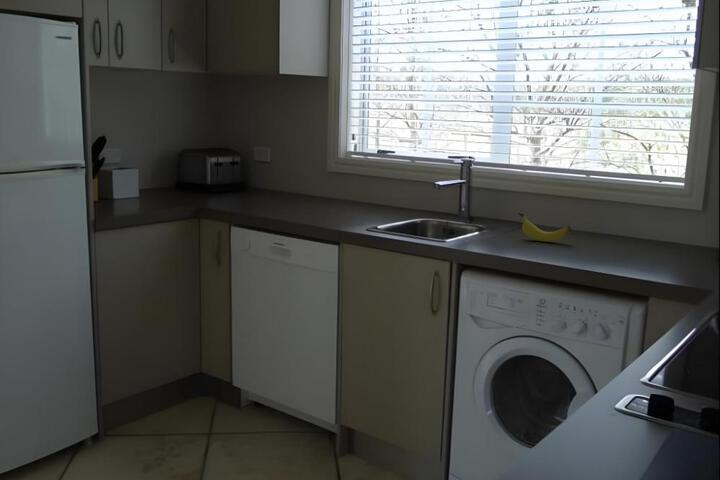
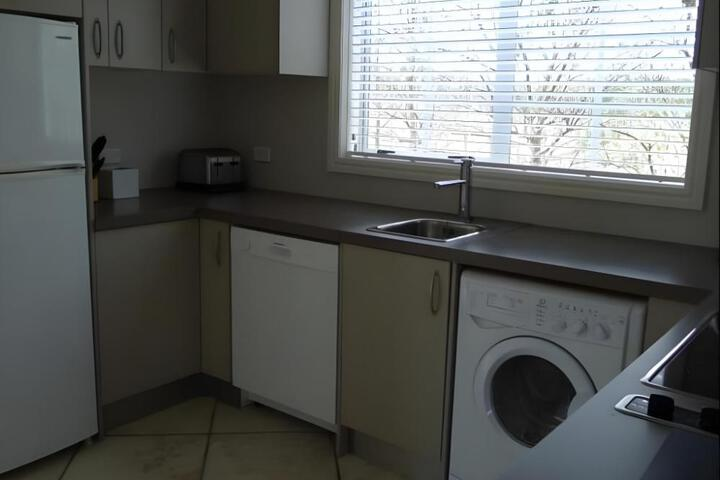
- banana [517,212,572,243]
